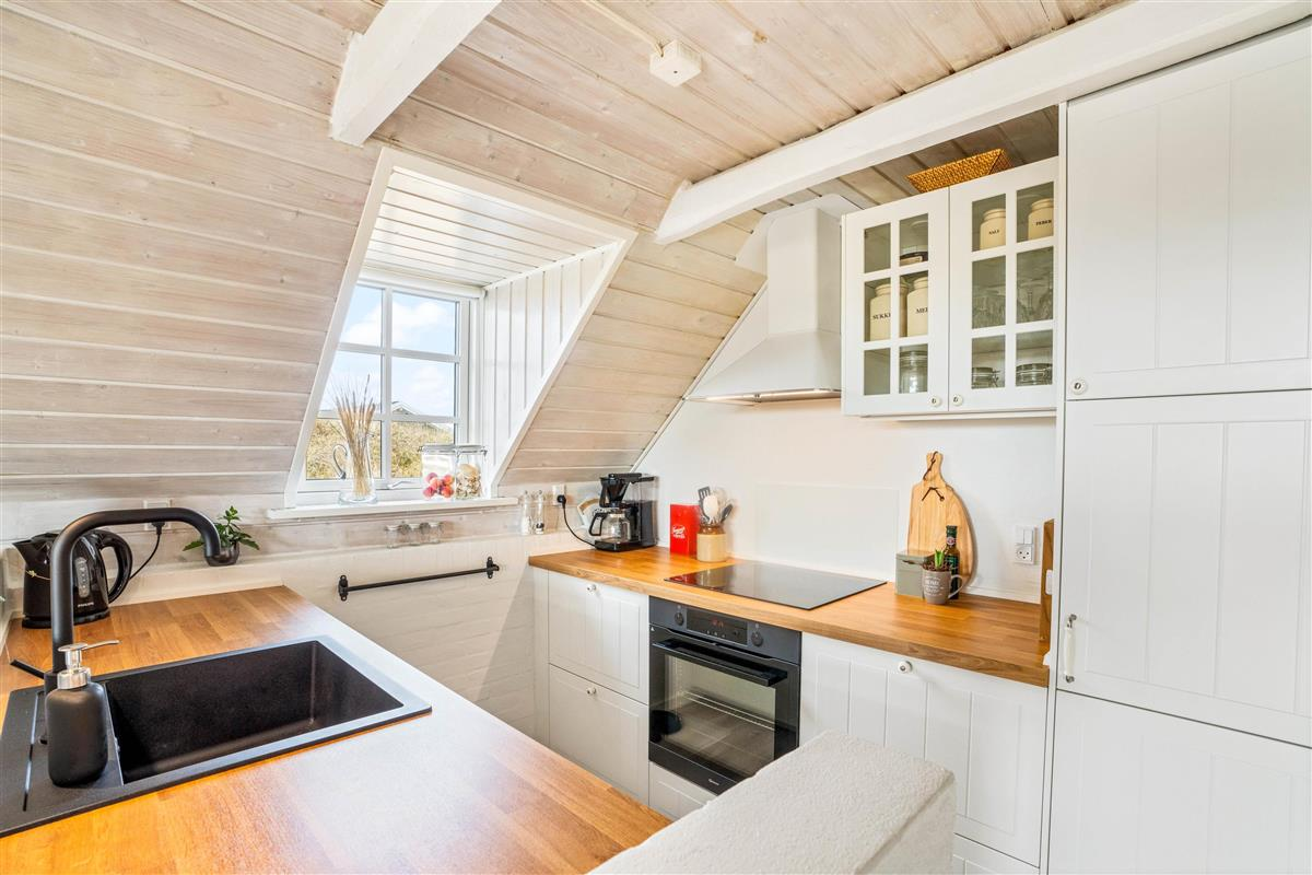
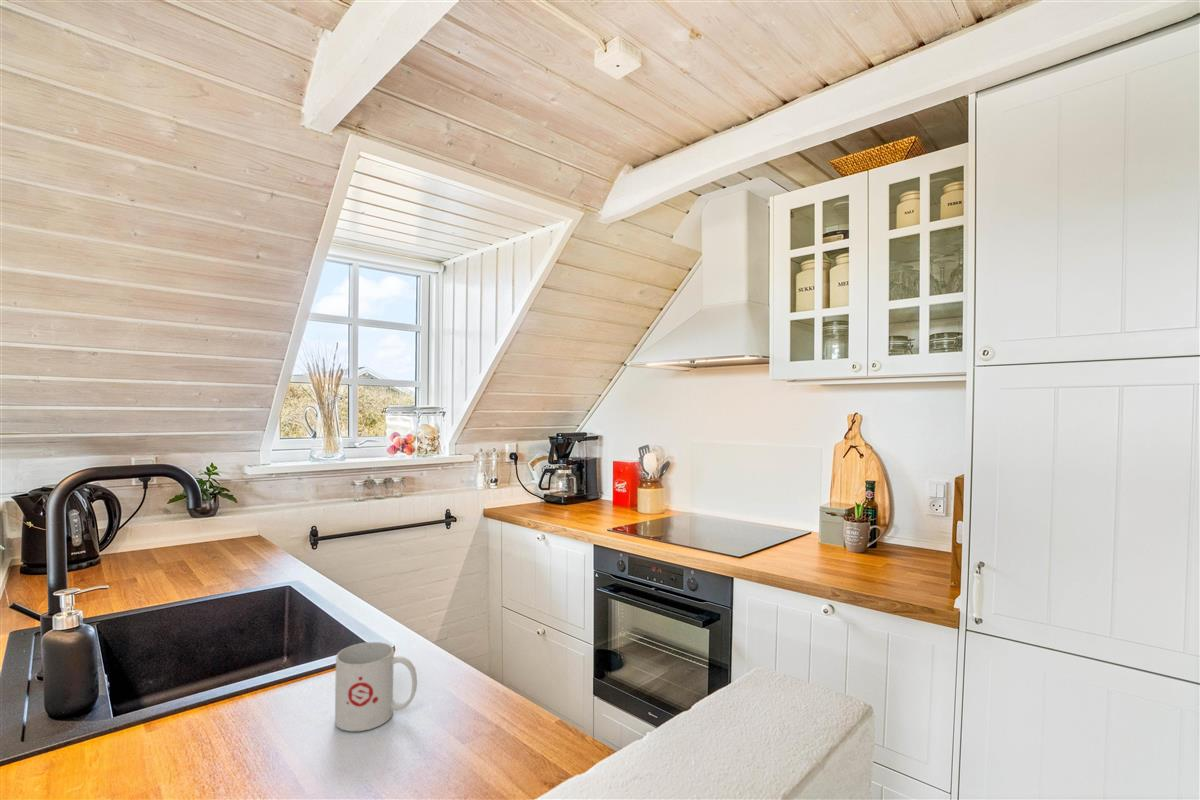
+ mug [334,641,418,732]
